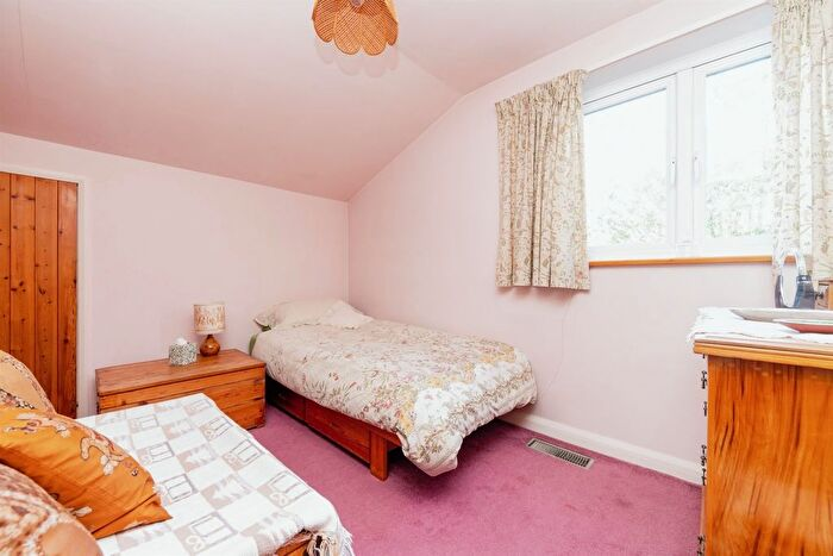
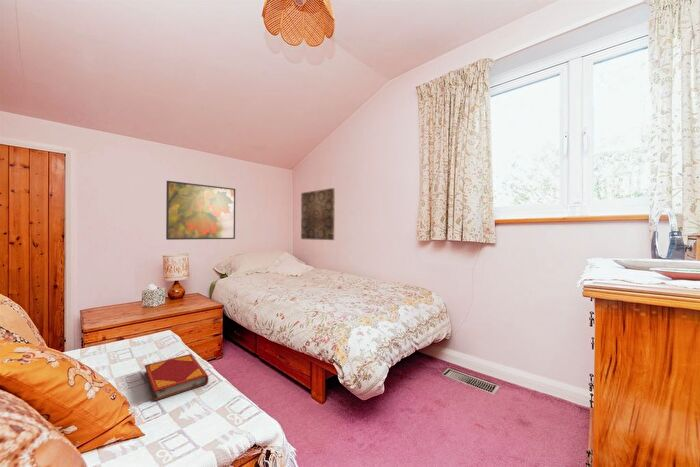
+ hardback book [144,353,209,402]
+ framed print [165,180,236,241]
+ wall art [300,187,336,241]
